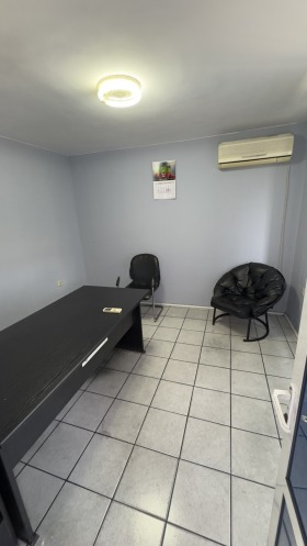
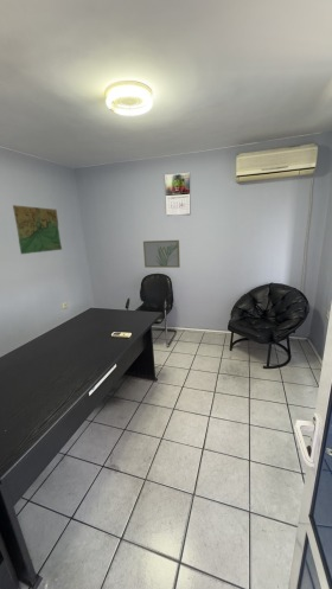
+ wall art [142,239,181,269]
+ map [12,204,63,255]
